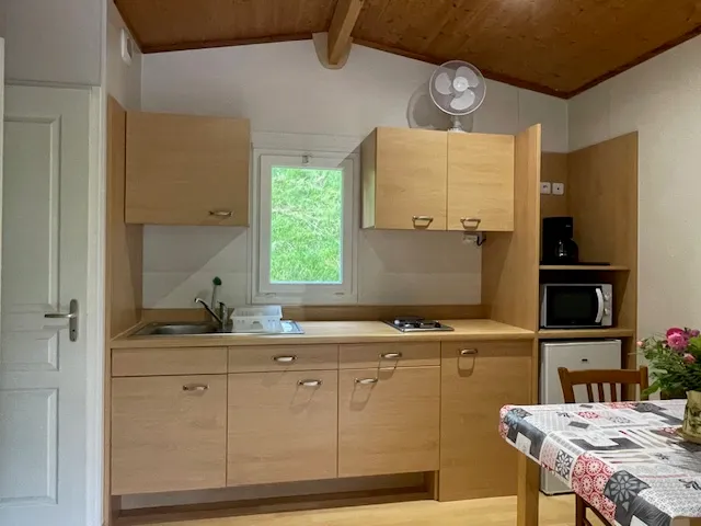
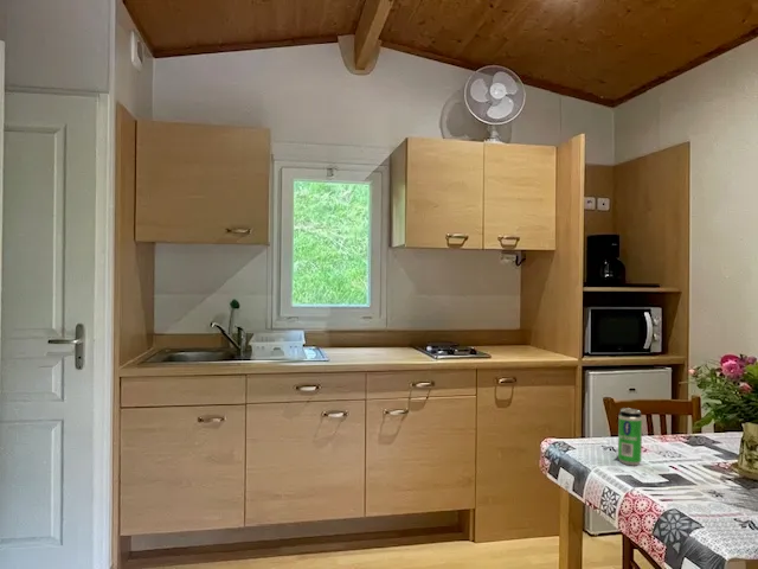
+ beverage can [617,407,643,466]
